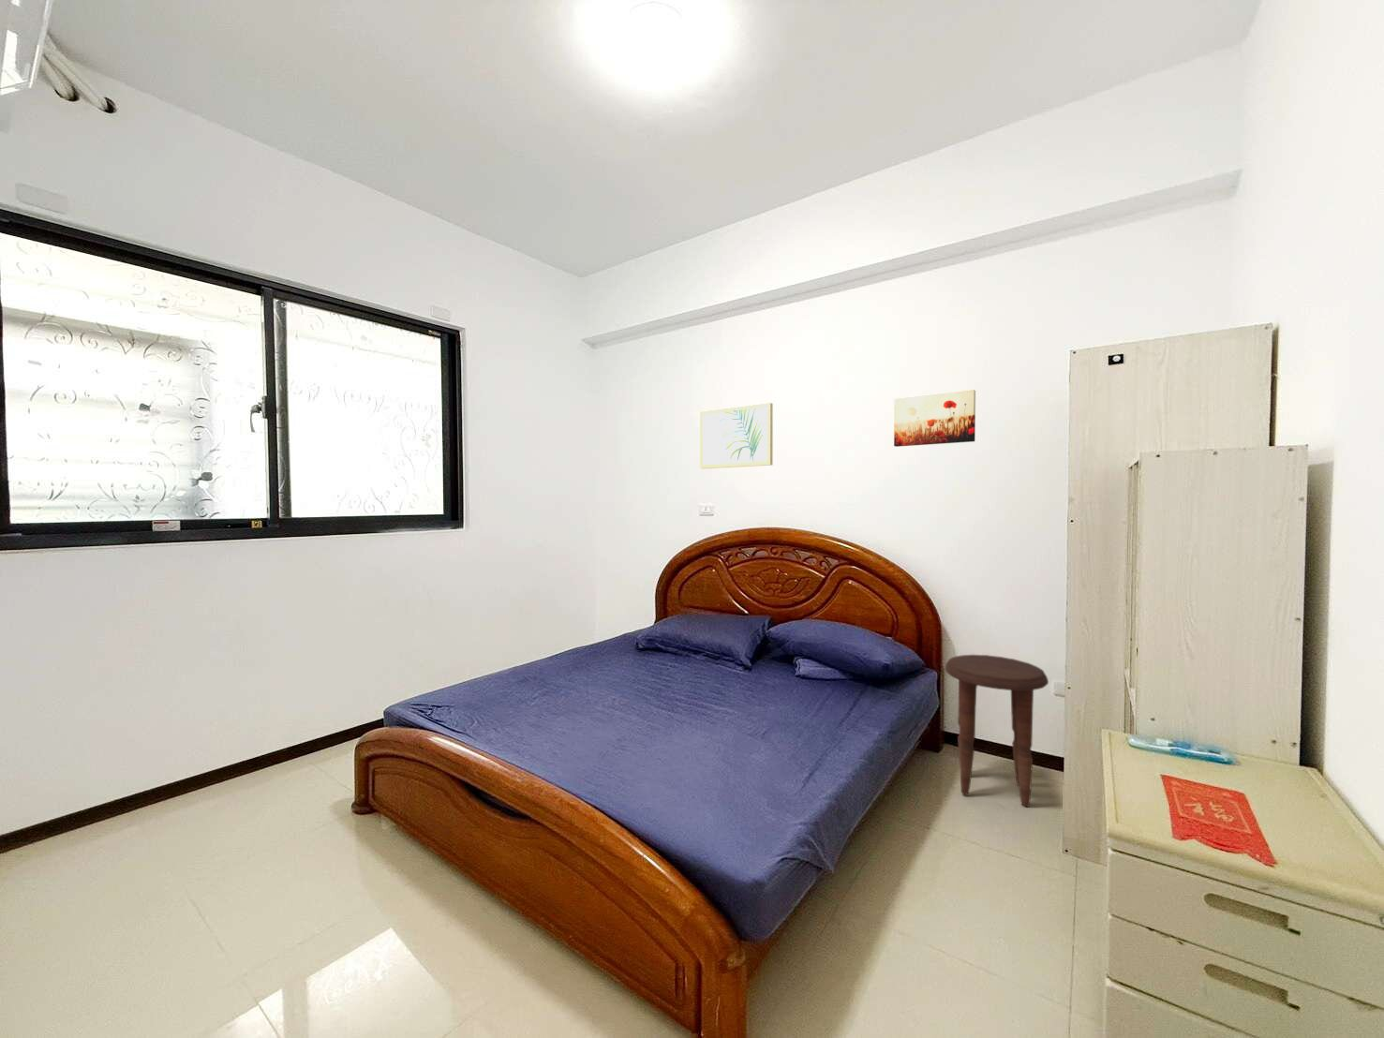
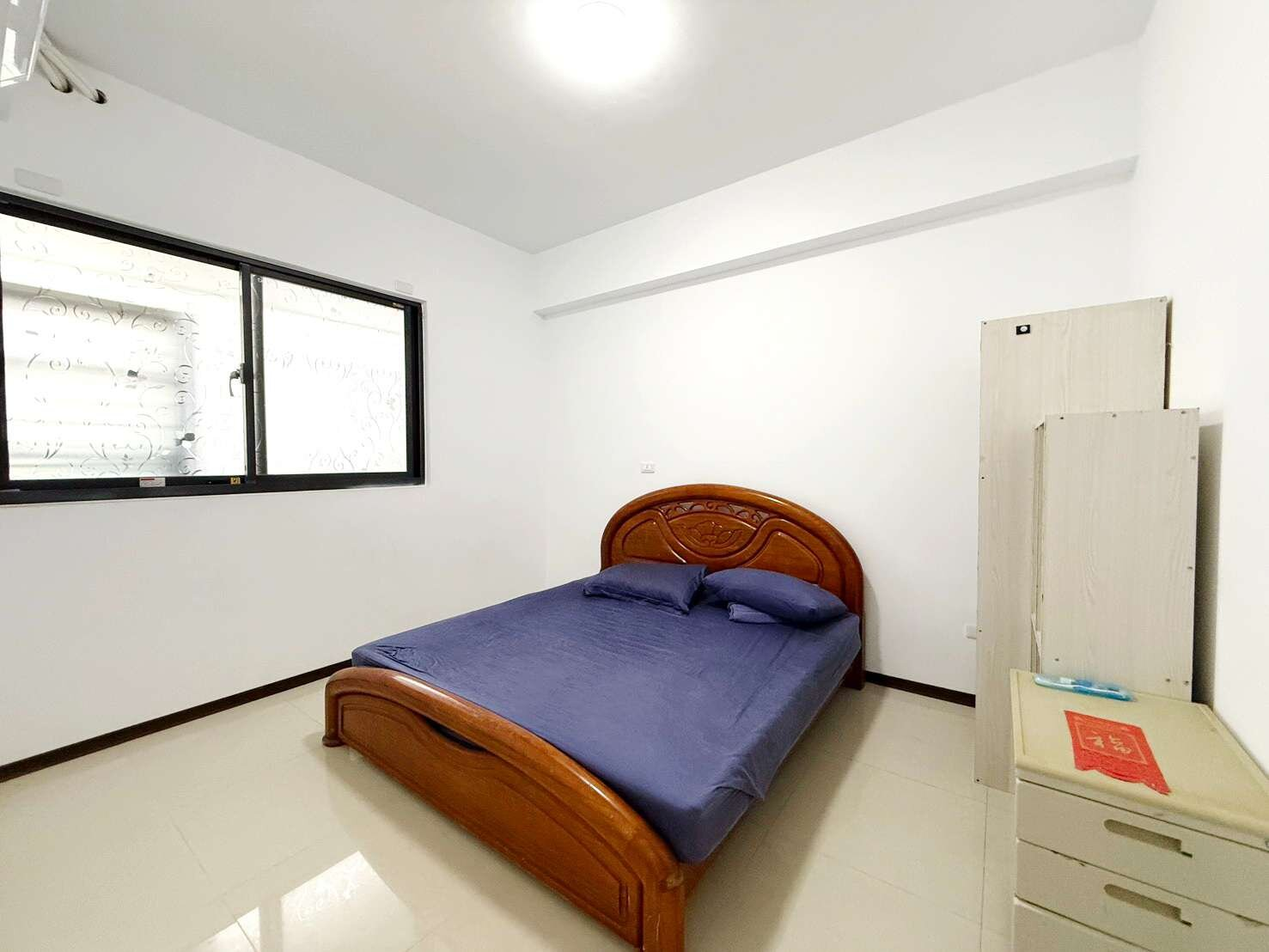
- wall art [699,402,774,469]
- wall art [893,389,976,448]
- side table [944,654,1049,808]
